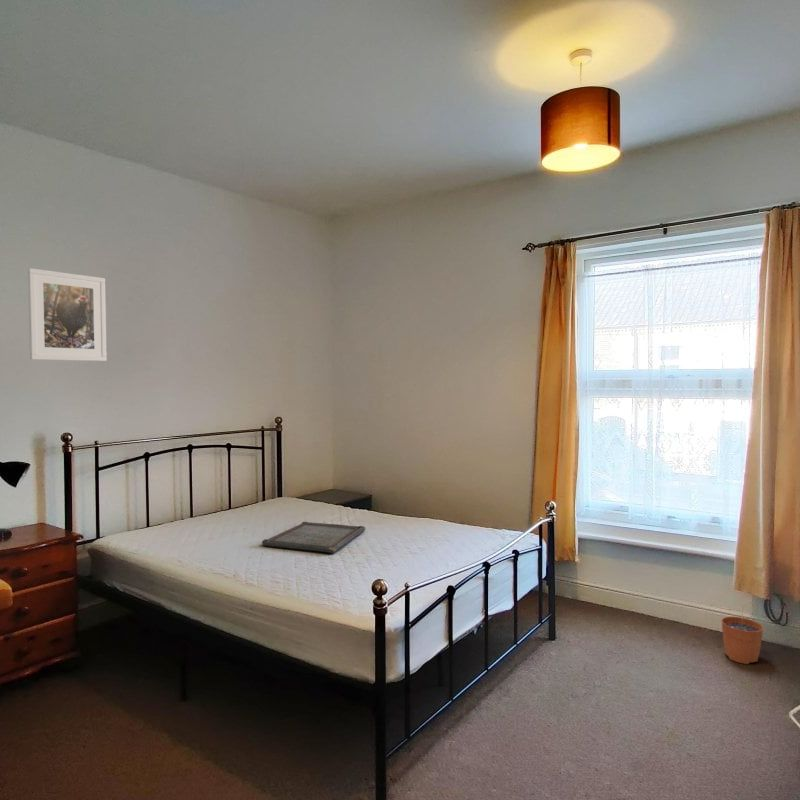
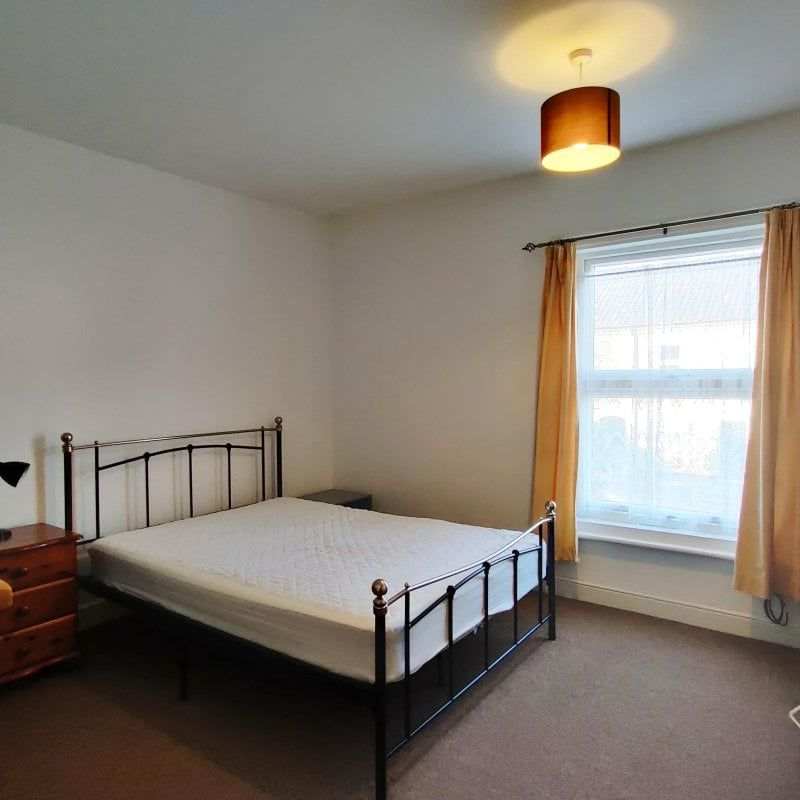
- serving tray [261,521,366,554]
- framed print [27,267,108,362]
- plant pot [721,603,764,665]
